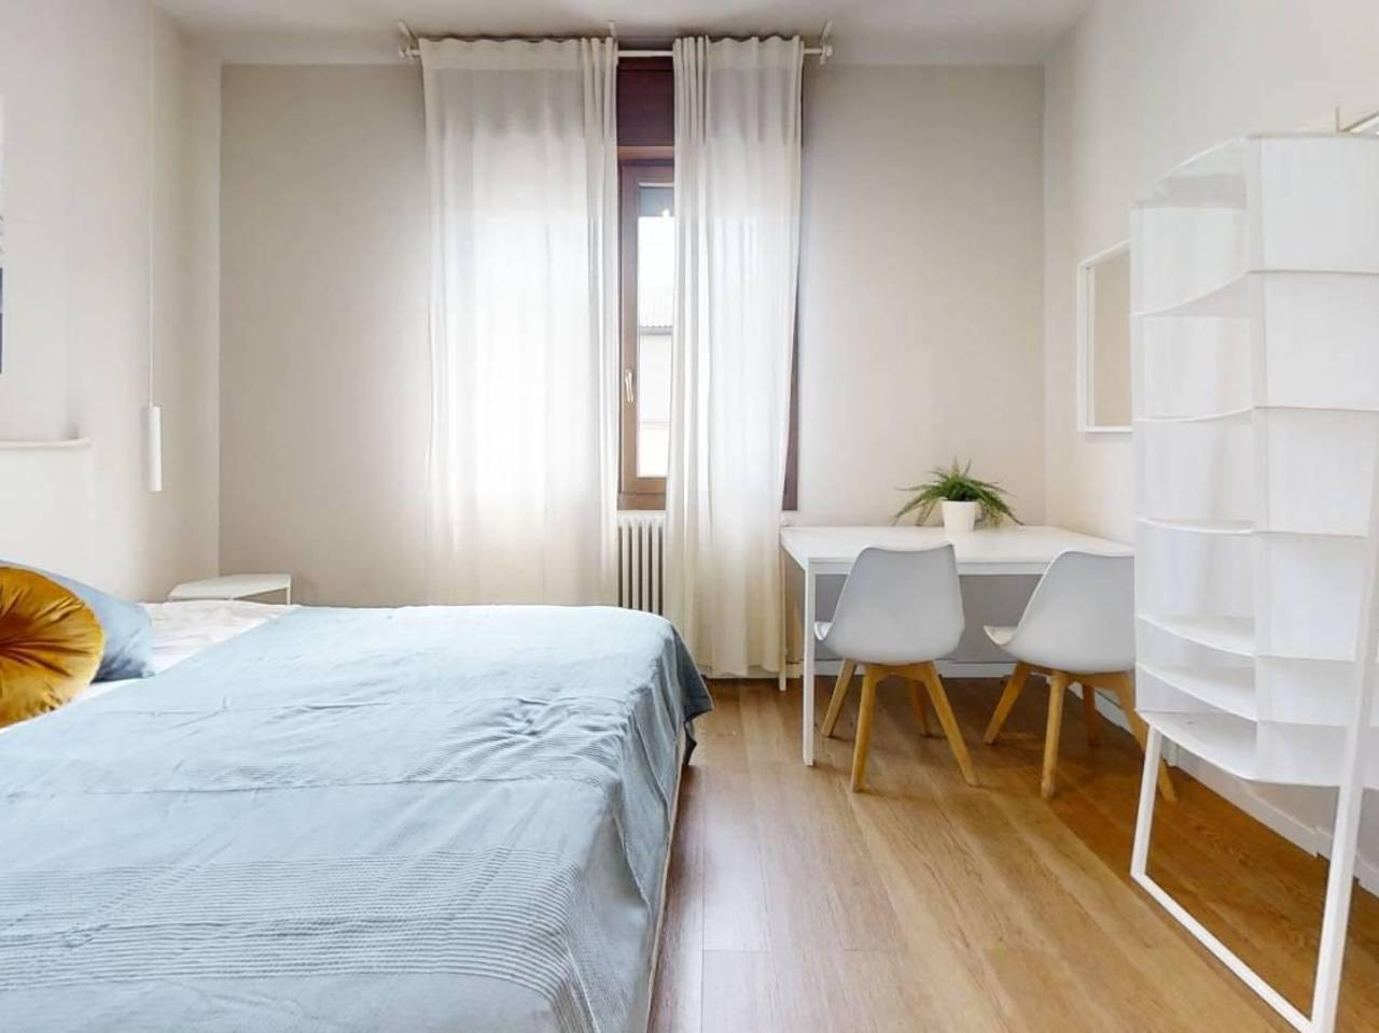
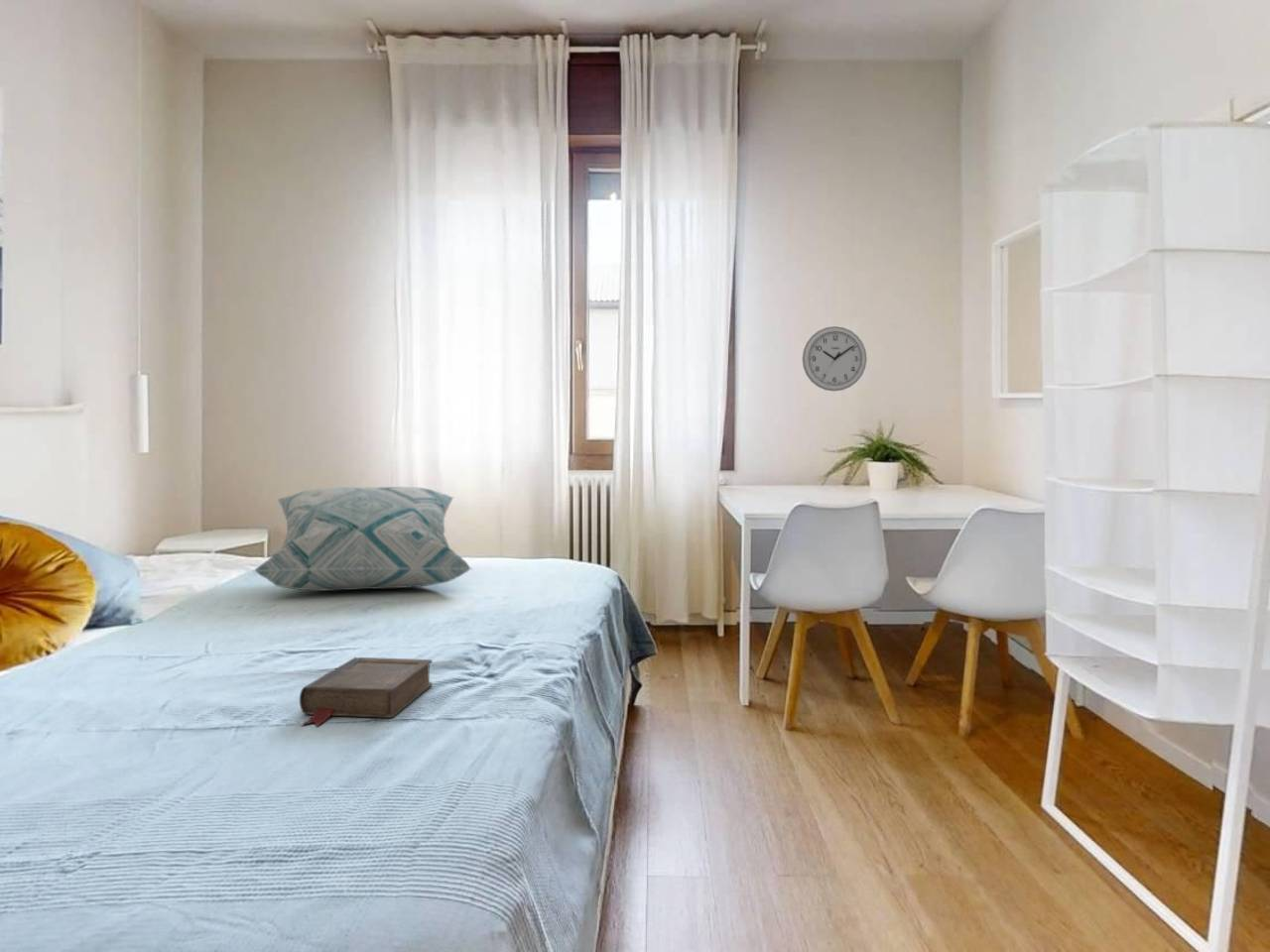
+ book [299,656,434,727]
+ wall clock [802,325,867,392]
+ decorative pillow [253,486,473,592]
